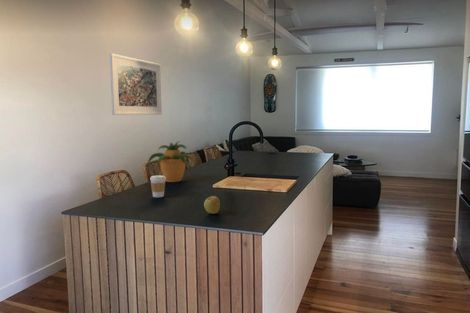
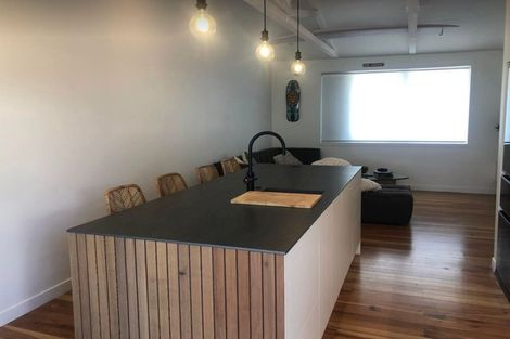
- coffee cup [149,175,166,198]
- apple [203,195,221,215]
- potted plant [147,140,195,183]
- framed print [109,53,163,116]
